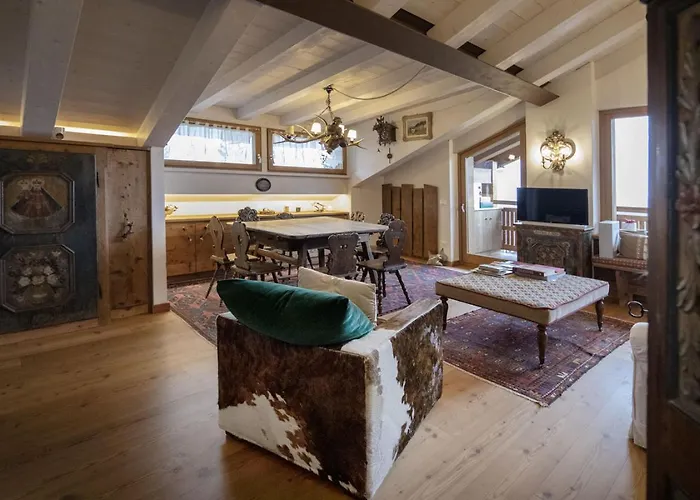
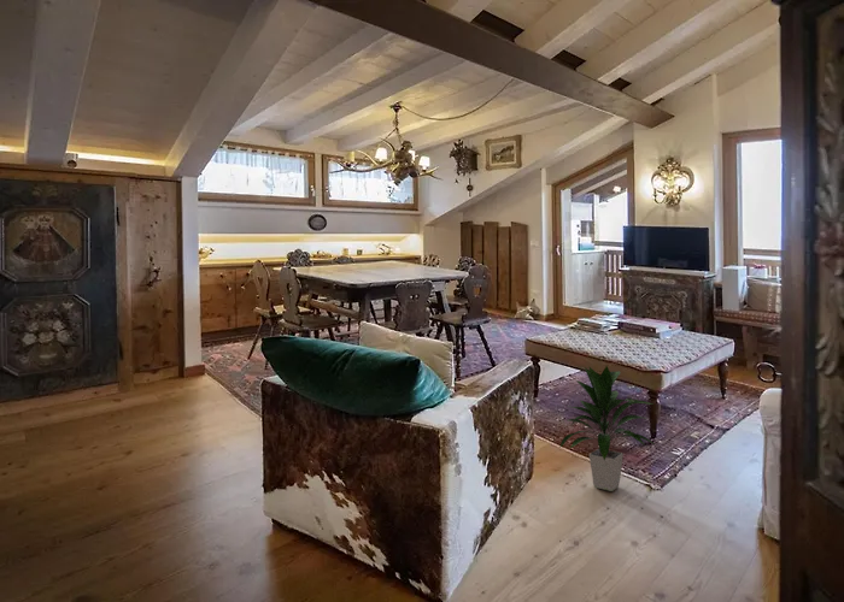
+ indoor plant [559,365,656,492]
